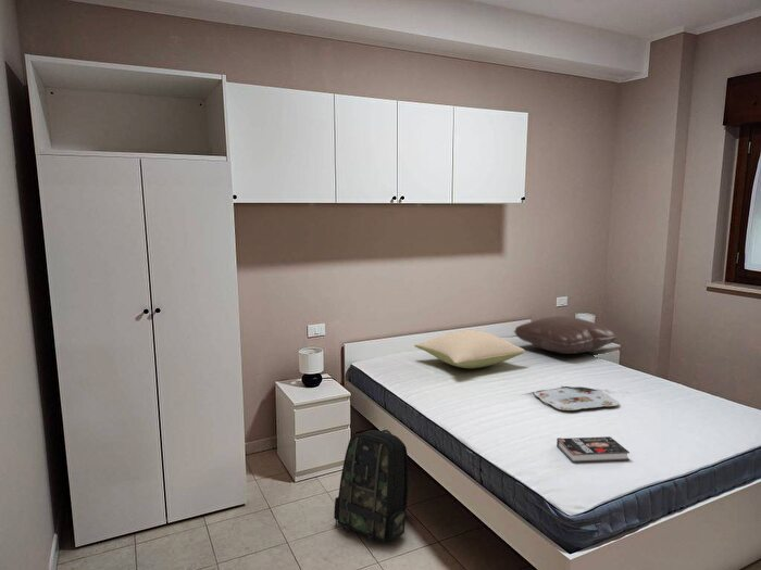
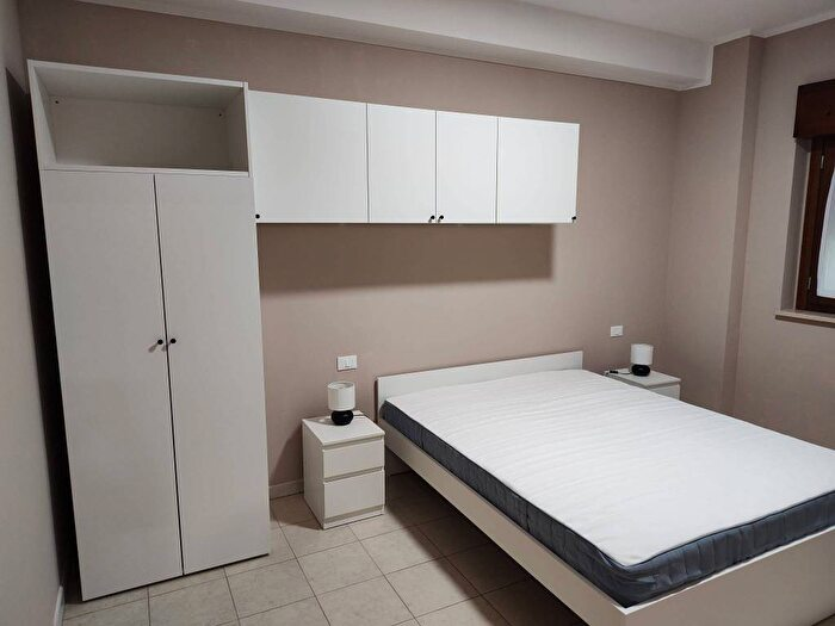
- serving tray [534,385,621,411]
- pillow [513,315,619,355]
- pillow [413,329,525,369]
- backpack [333,429,409,543]
- book [556,435,631,464]
